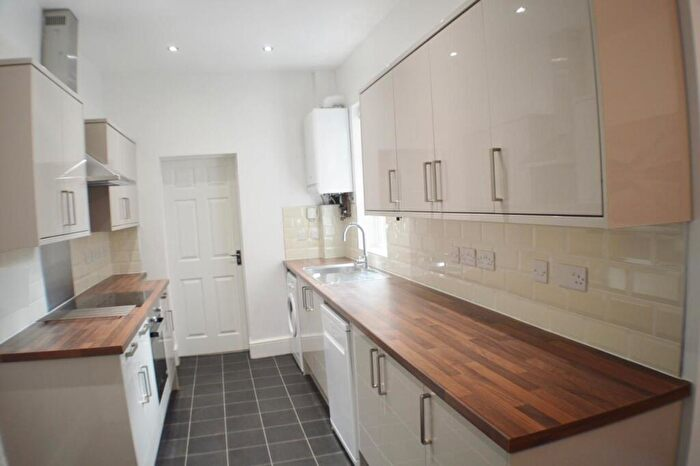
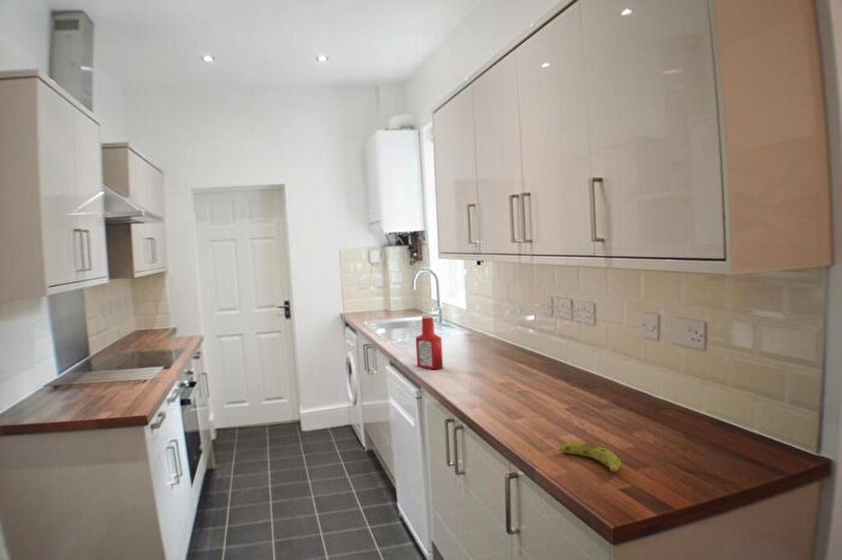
+ soap bottle [415,312,444,370]
+ fruit [551,441,622,473]
